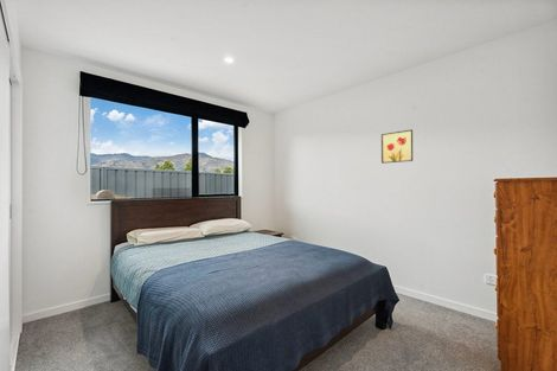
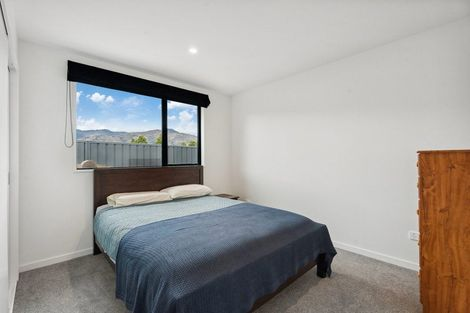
- wall art [380,128,414,165]
